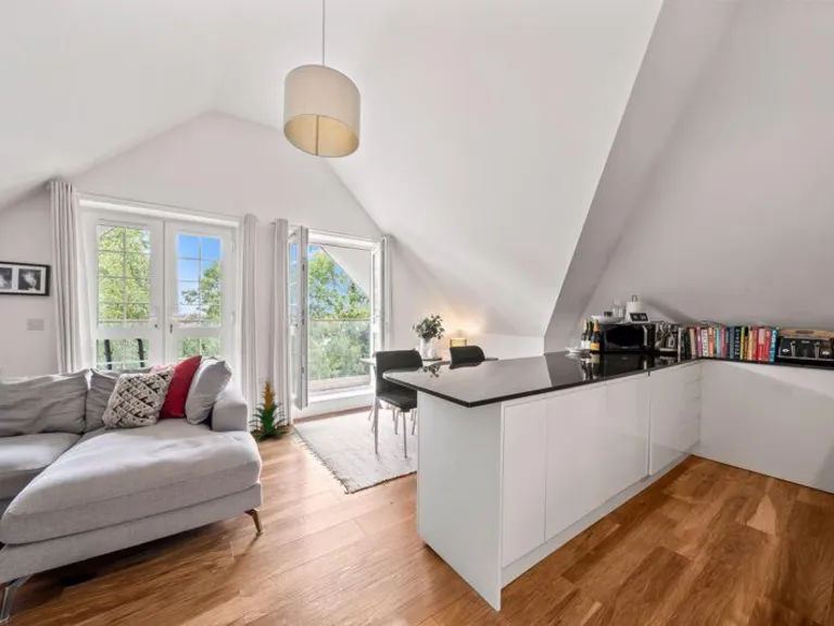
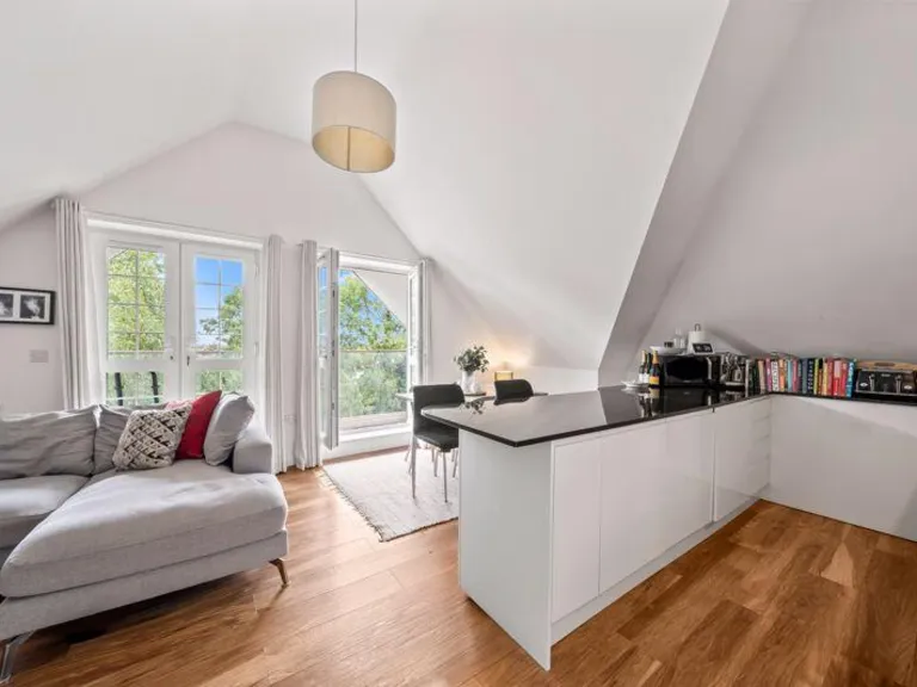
- indoor plant [248,376,291,442]
